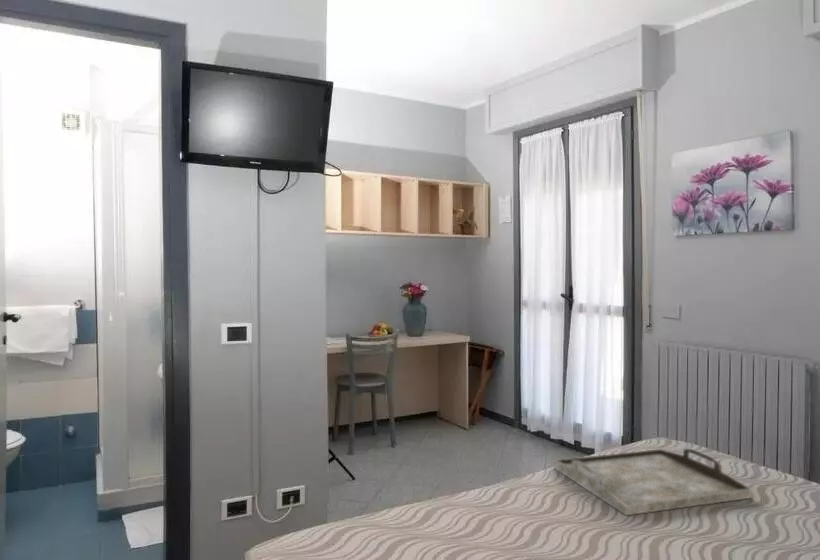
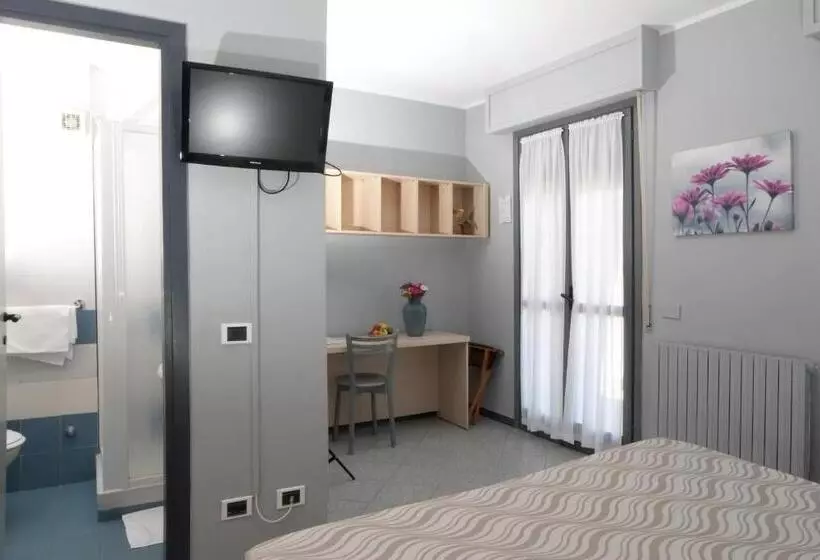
- serving tray [552,448,753,516]
